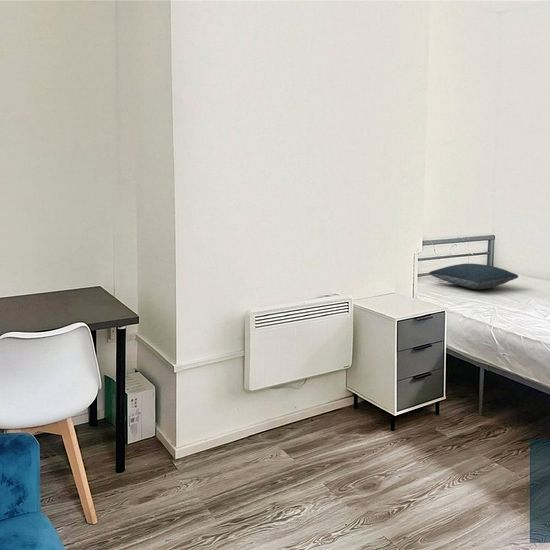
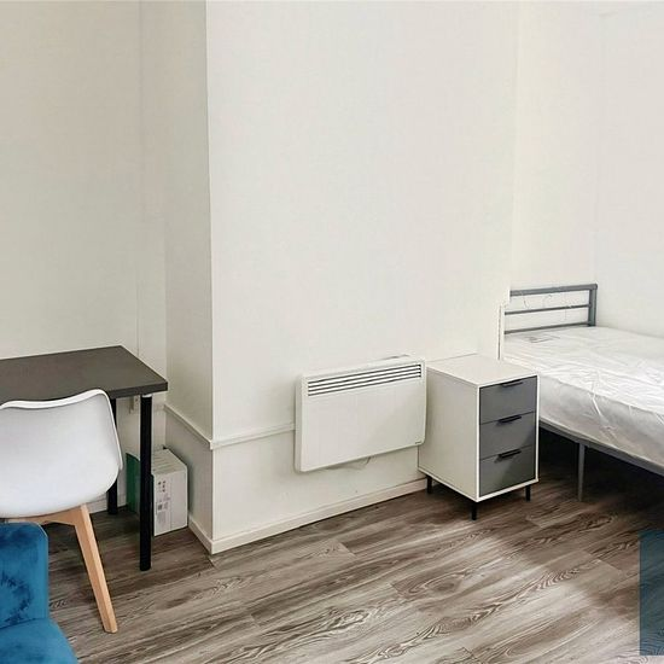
- pillow [428,263,519,290]
